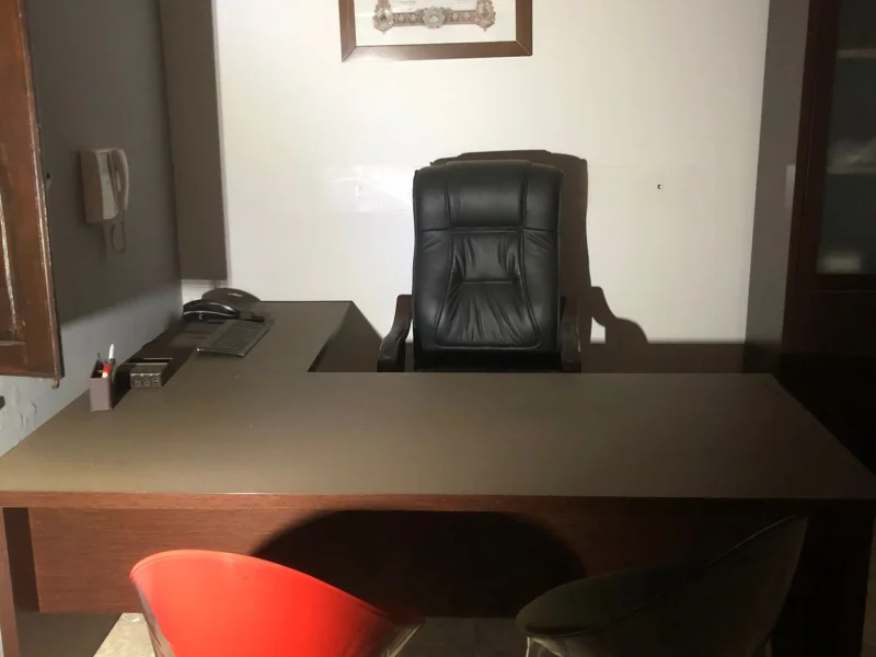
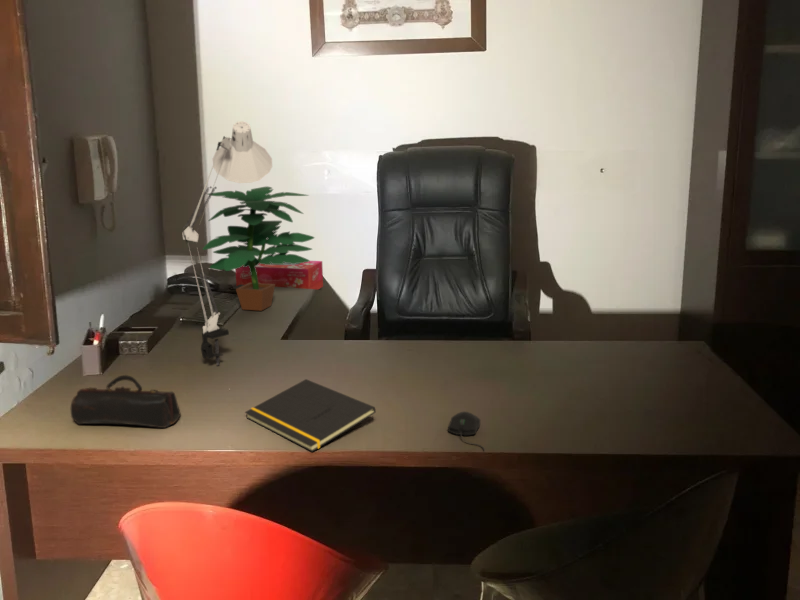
+ pencil case [70,374,181,429]
+ desk lamp [182,120,273,366]
+ potted plant [202,185,316,312]
+ notepad [244,378,377,453]
+ tissue box [234,260,324,290]
+ computer mouse [447,411,486,451]
